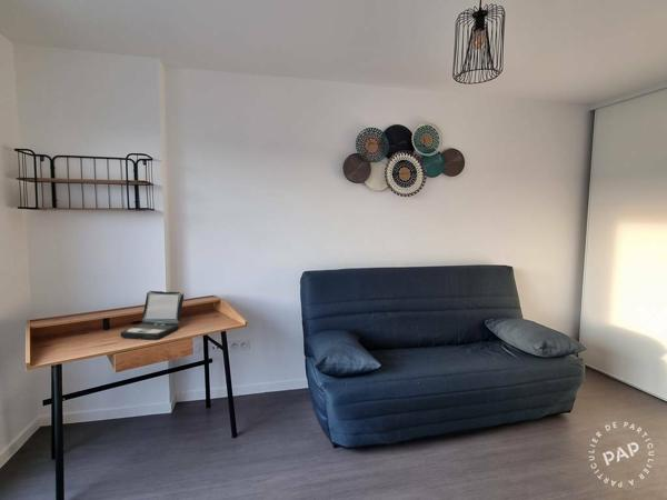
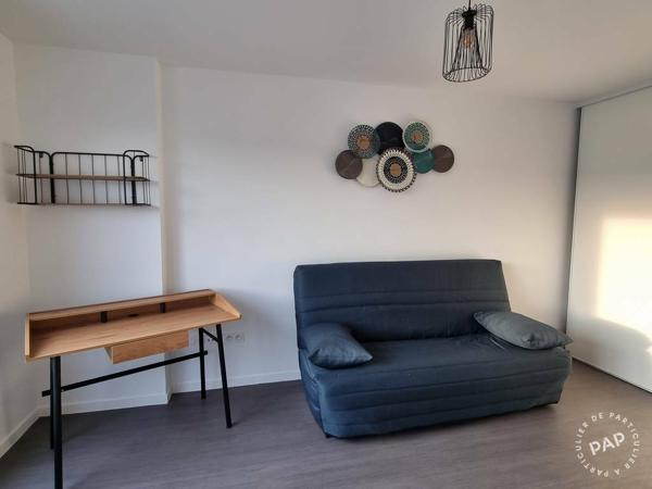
- laptop [120,290,185,340]
